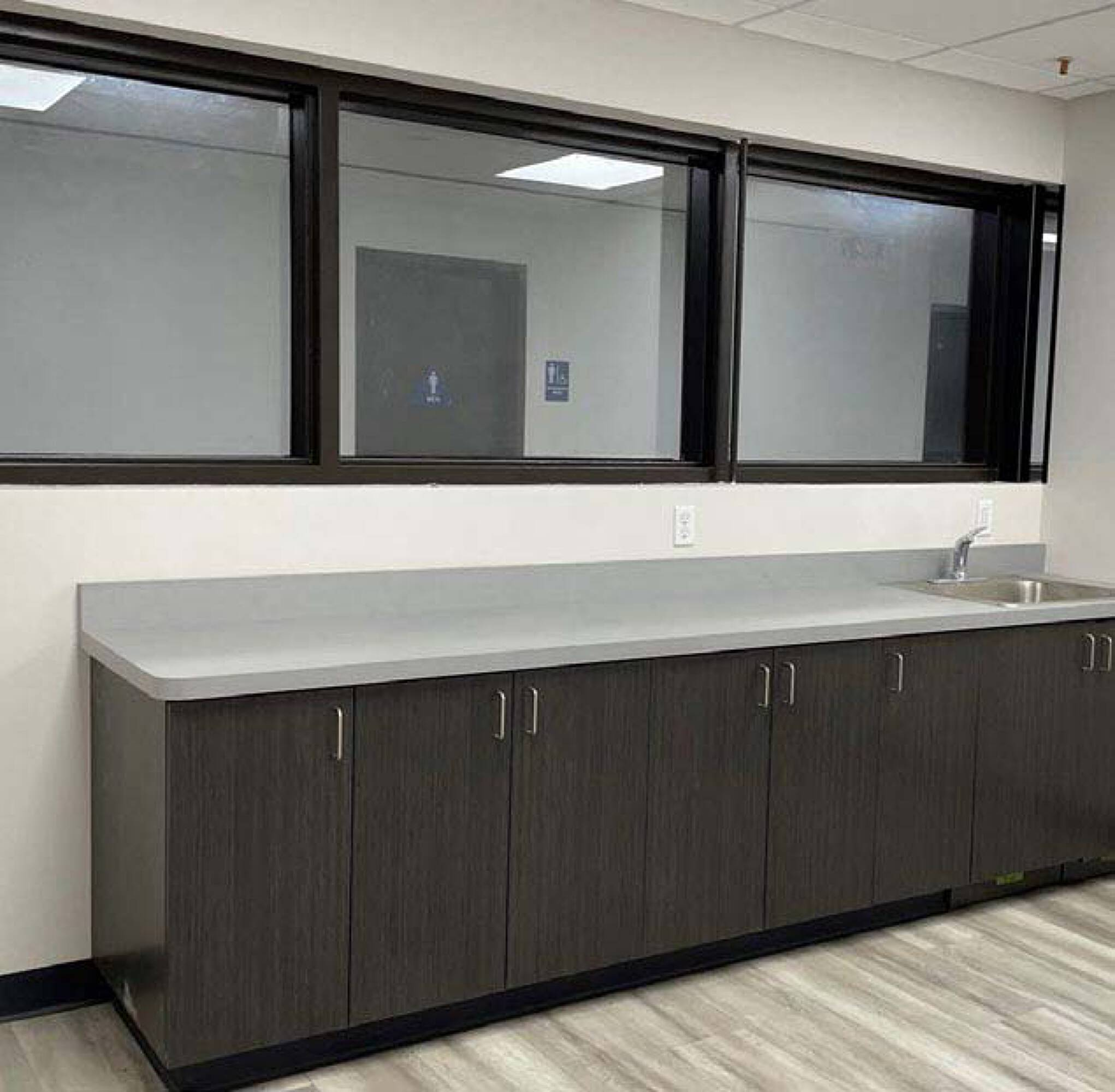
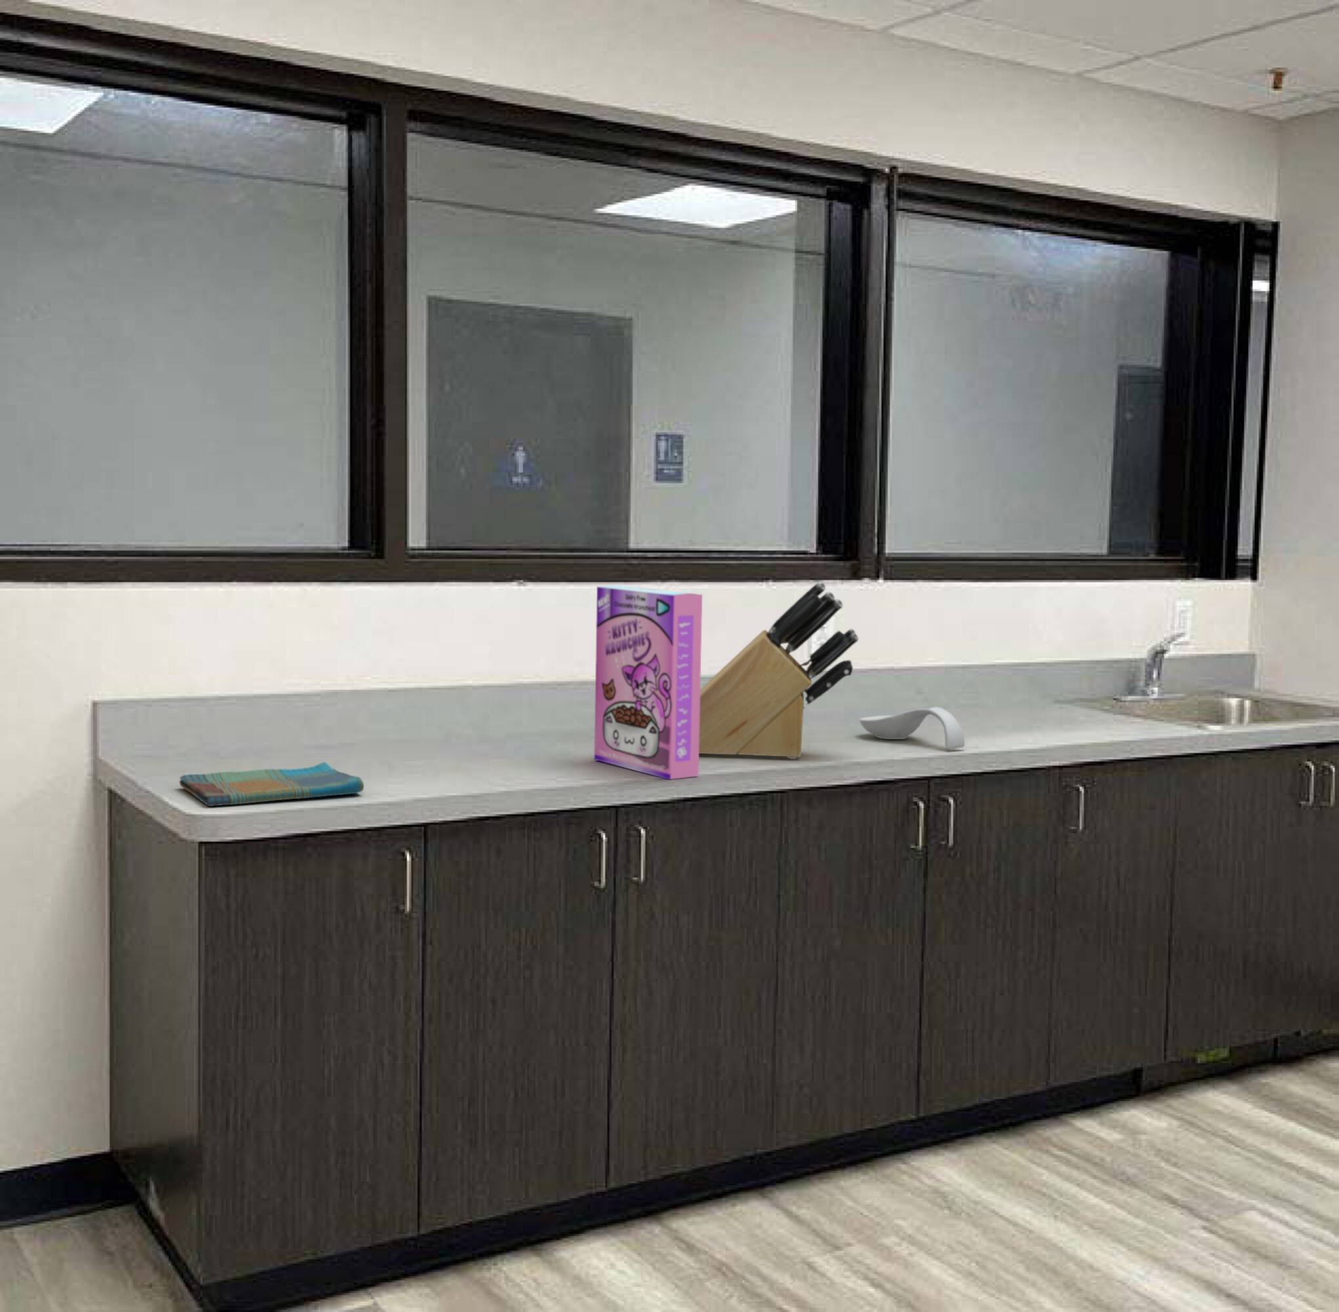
+ cereal box [593,584,703,780]
+ spoon rest [859,706,966,750]
+ dish towel [179,762,365,807]
+ knife block [699,580,860,759]
